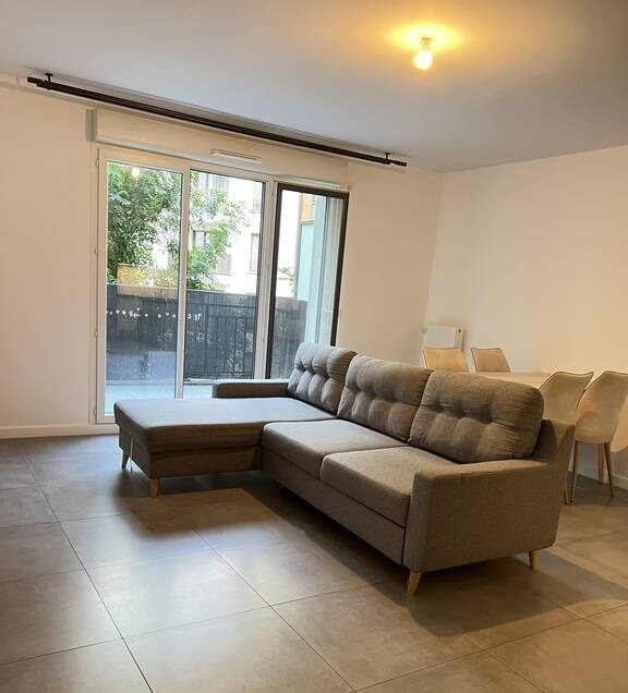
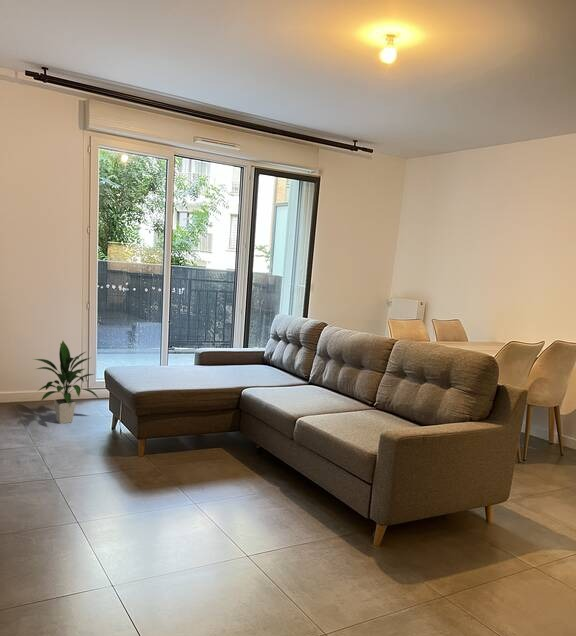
+ indoor plant [33,340,100,425]
